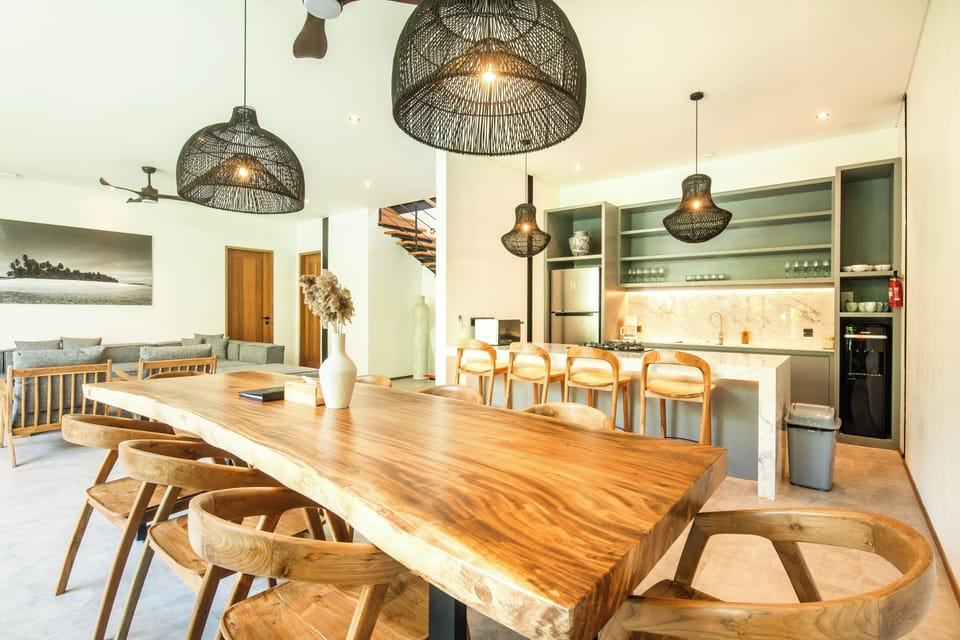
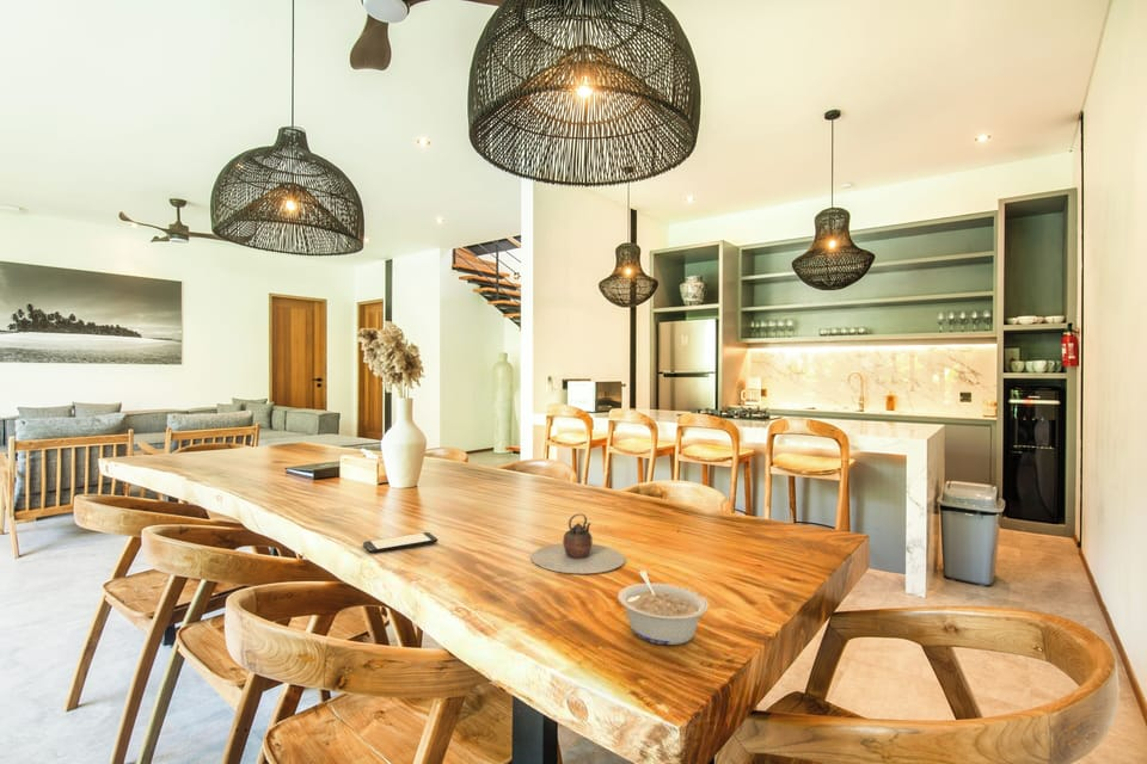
+ legume [617,569,710,646]
+ teapot [529,512,626,574]
+ smartphone [362,531,438,554]
